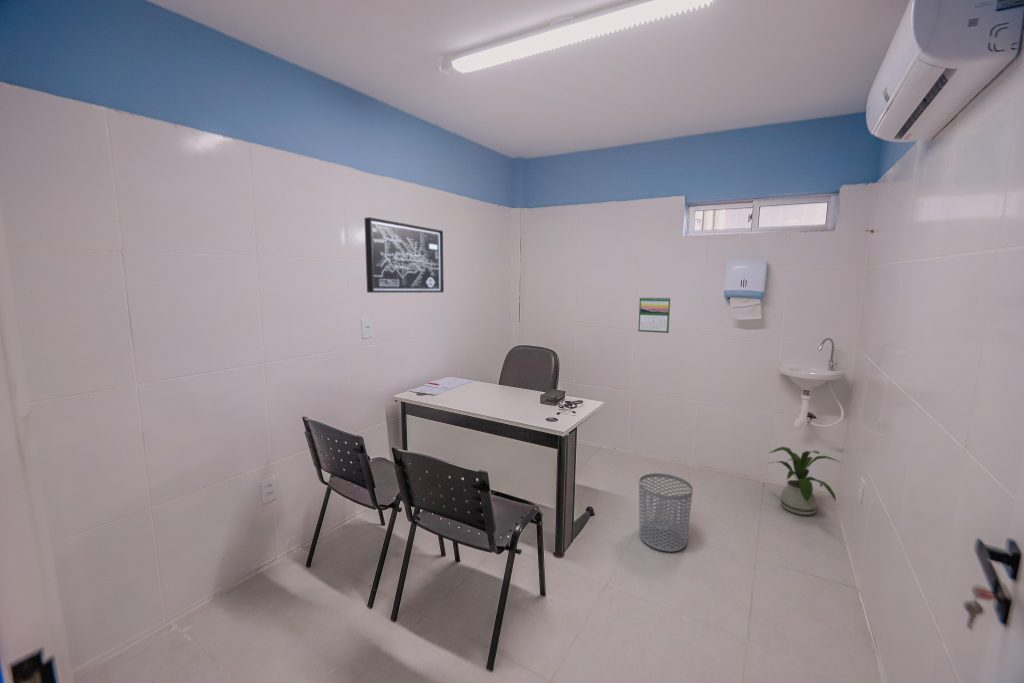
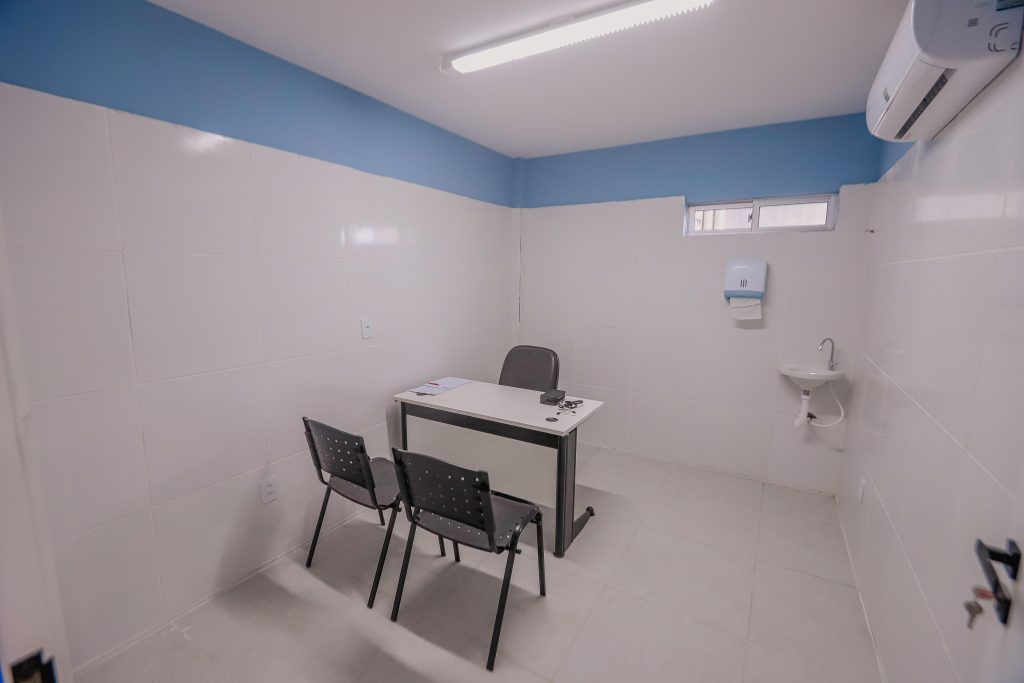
- house plant [767,446,842,516]
- waste bin [638,472,694,553]
- wall art [364,216,445,294]
- calendar [637,295,671,334]
